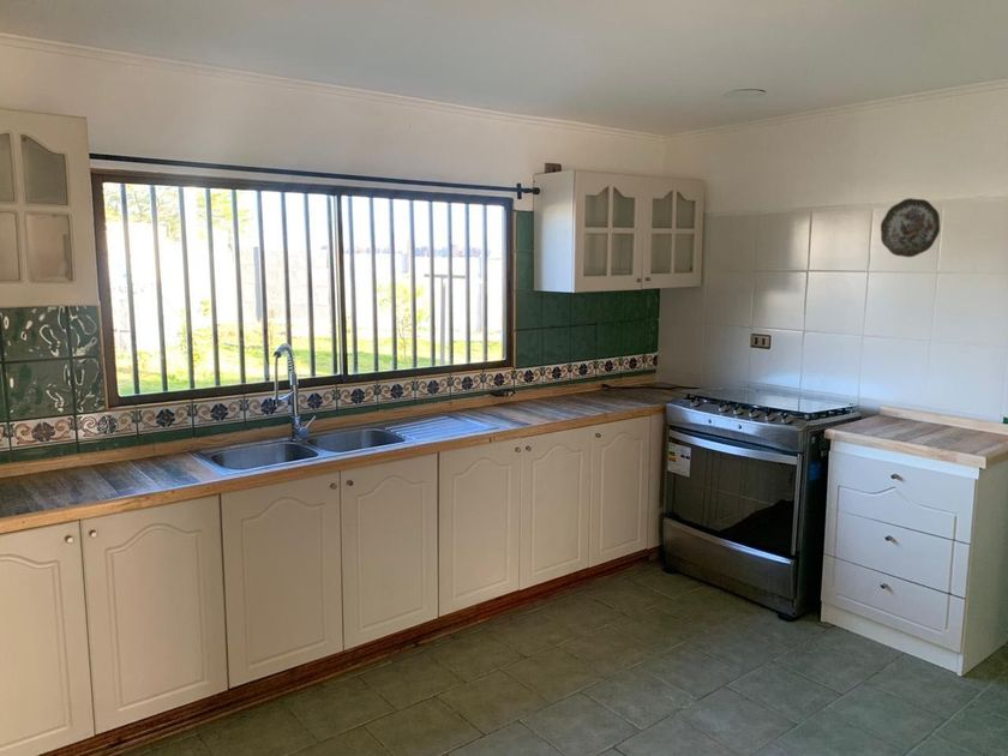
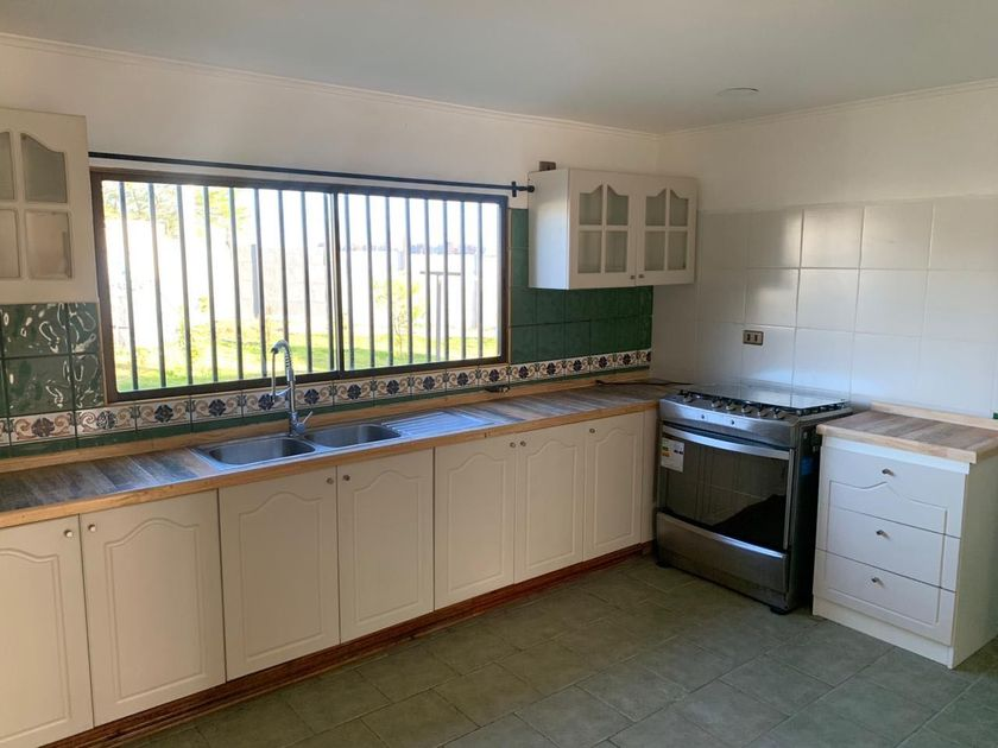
- decorative plate [880,197,941,258]
